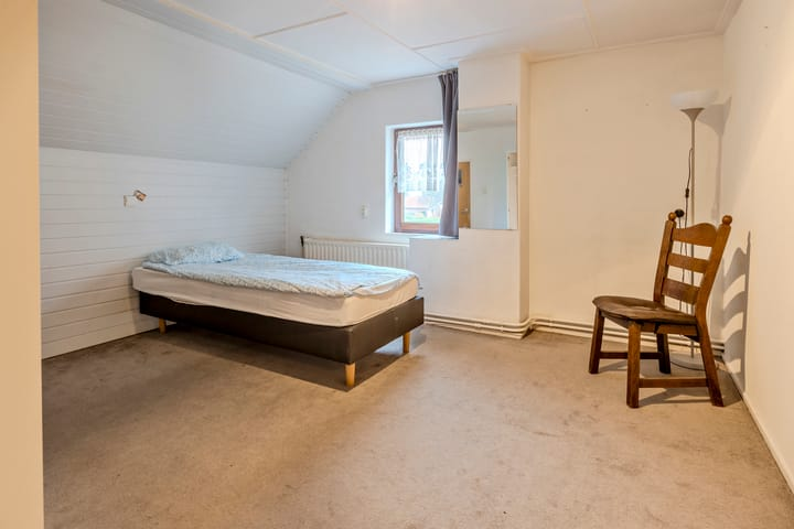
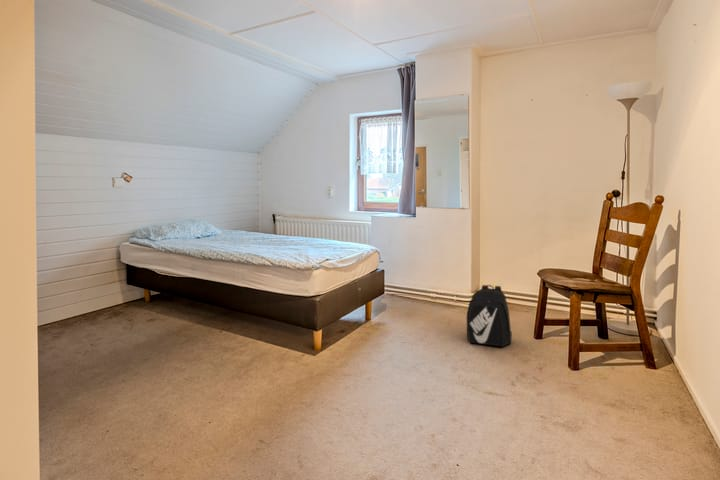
+ backpack [466,284,513,348]
